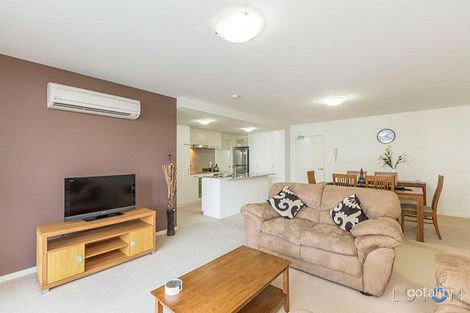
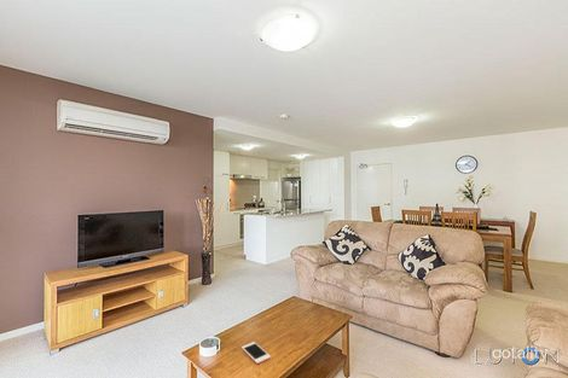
+ cell phone [240,341,272,365]
